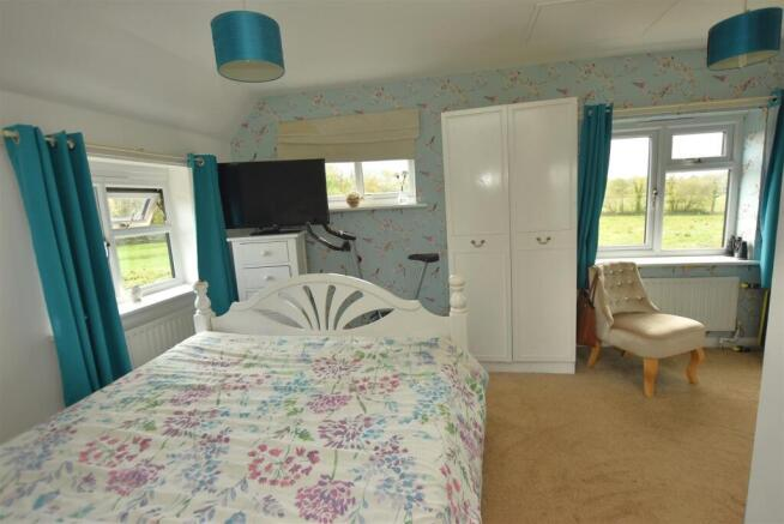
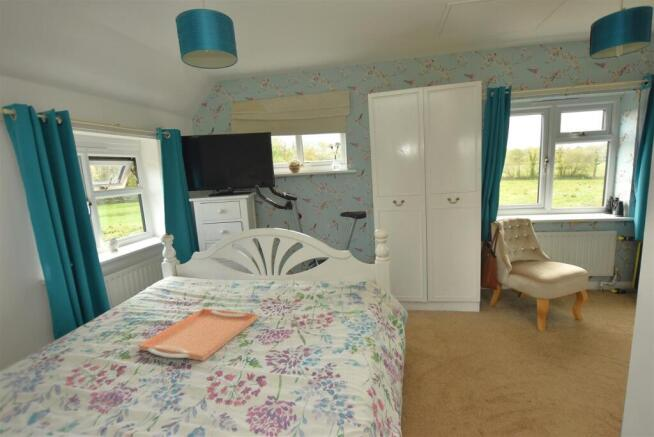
+ serving tray [138,307,259,362]
